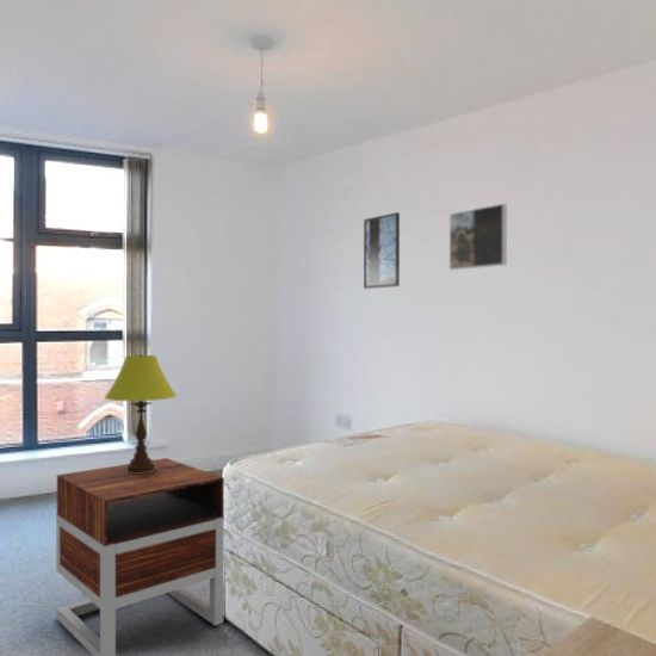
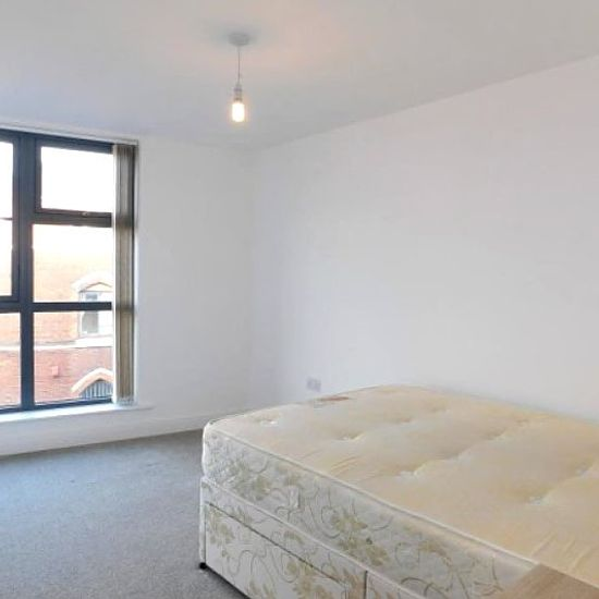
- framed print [448,203,508,271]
- nightstand [55,457,225,656]
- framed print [363,211,401,290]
- table lamp [103,353,178,474]
